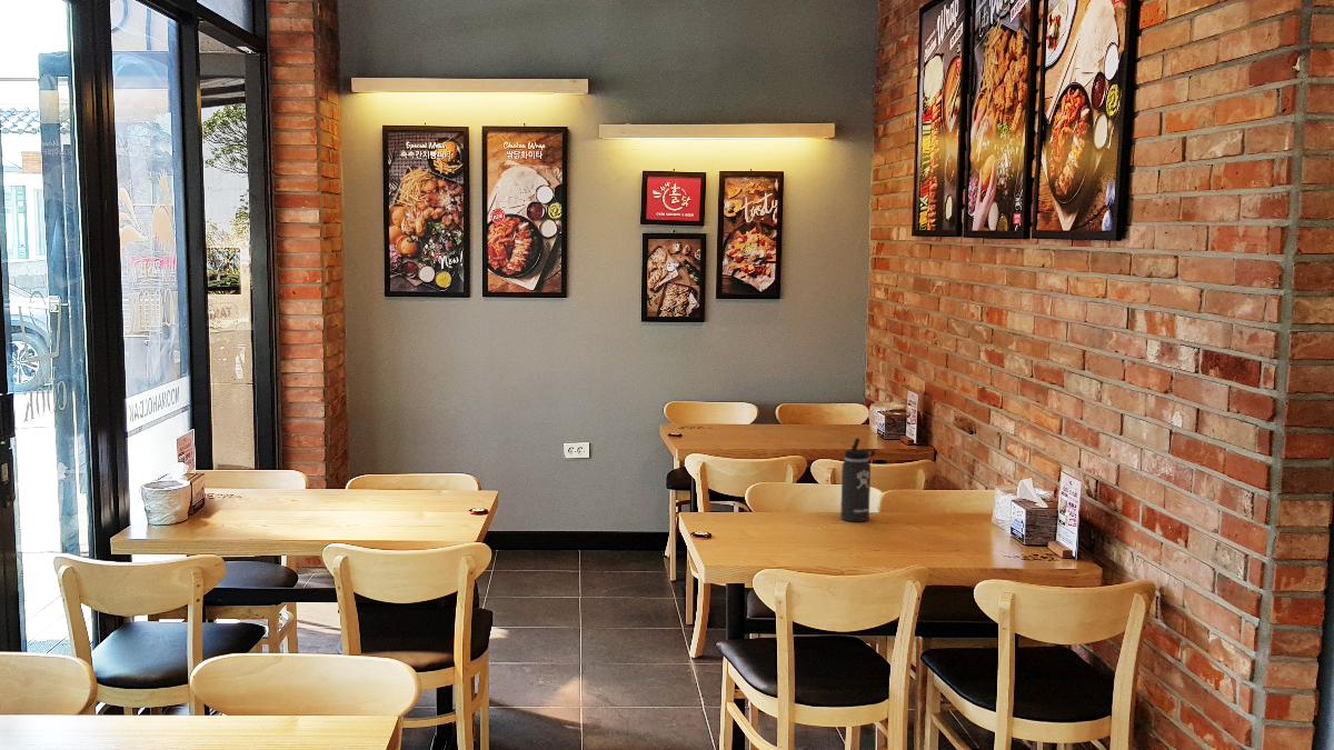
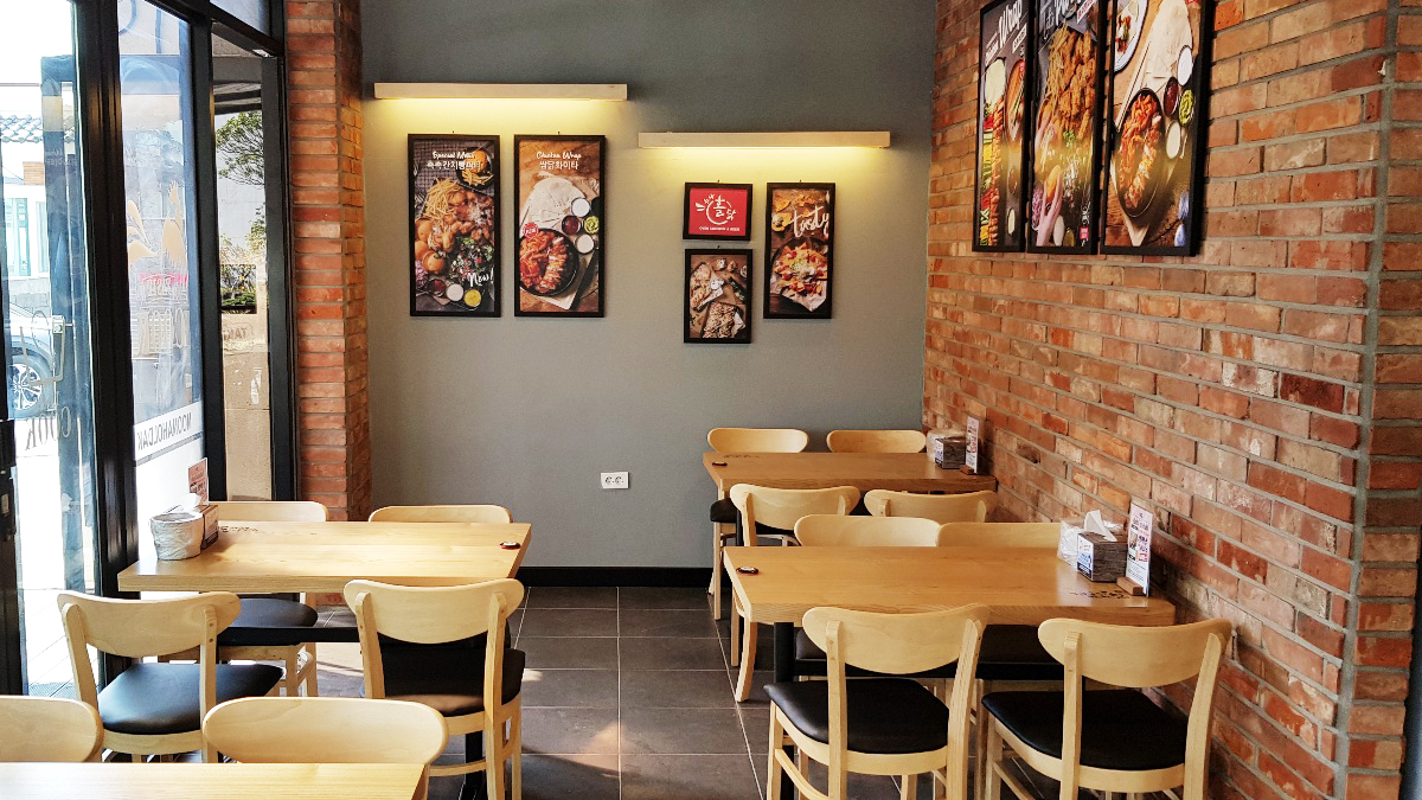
- thermos bottle [839,437,876,522]
